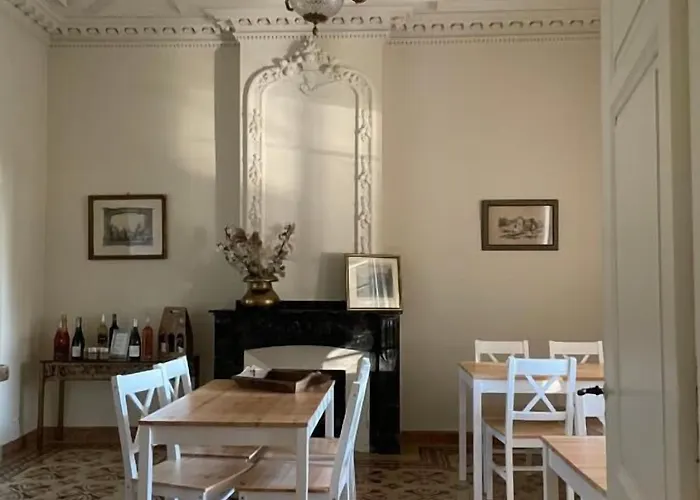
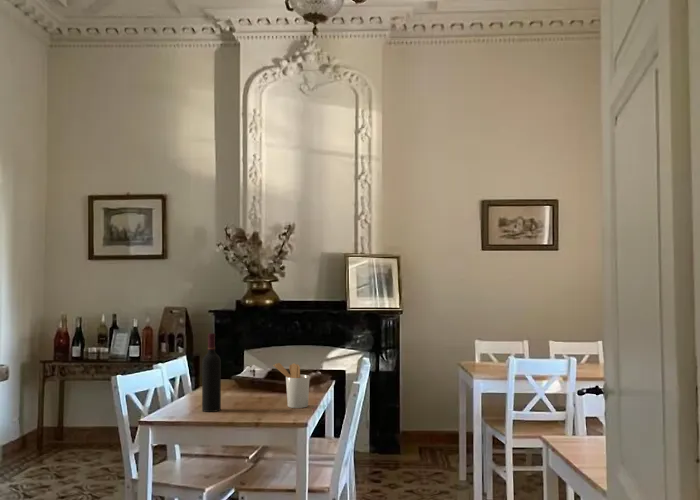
+ wine bottle [201,332,222,413]
+ utensil holder [272,362,311,409]
